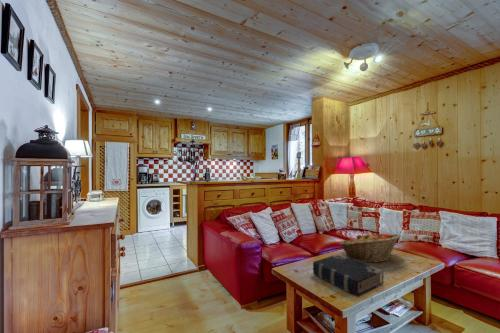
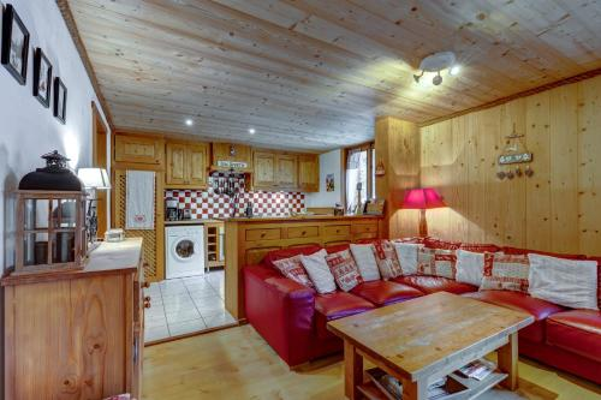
- book [312,253,385,298]
- fruit basket [338,233,401,263]
